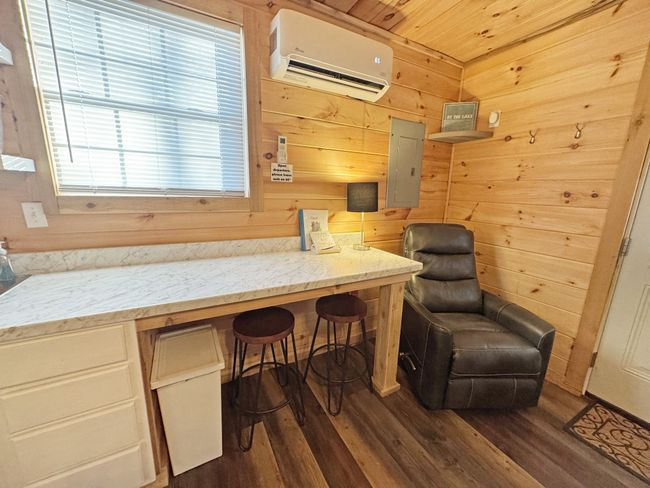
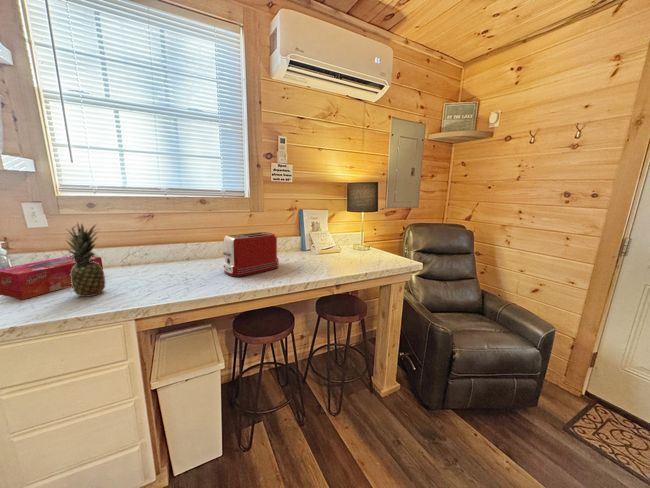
+ toaster [222,231,280,278]
+ tissue box [0,254,104,300]
+ fruit [63,221,106,298]
